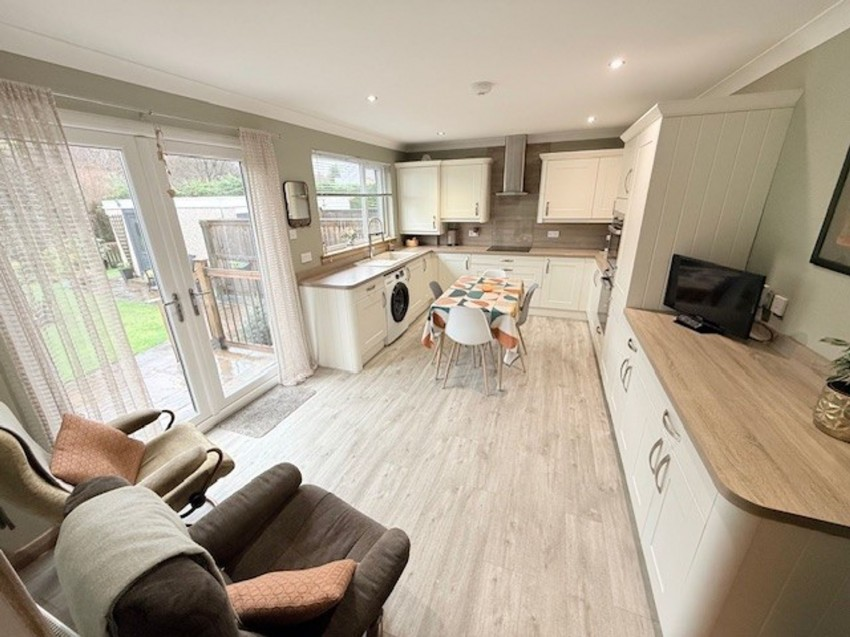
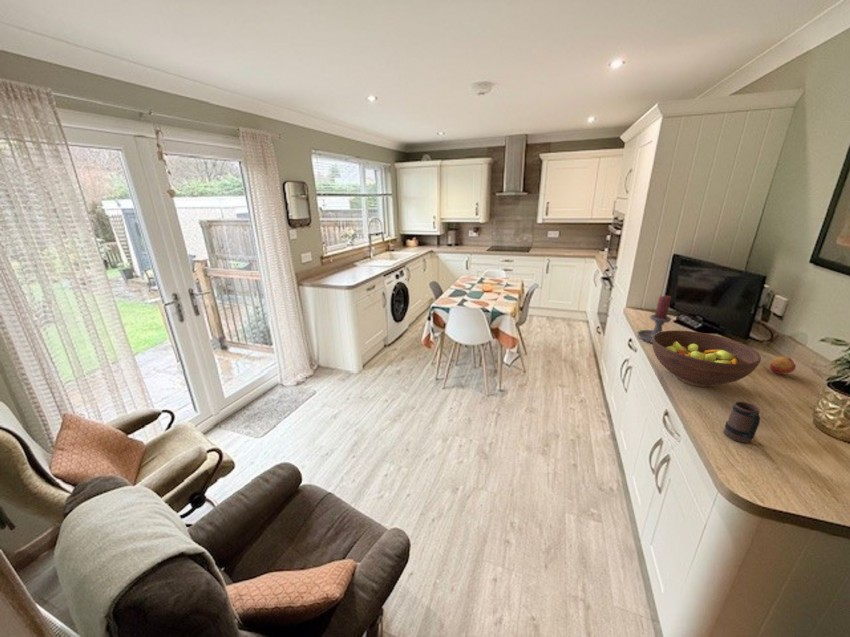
+ fruit bowl [651,329,762,388]
+ fruit [769,356,797,375]
+ candle holder [636,294,672,344]
+ mug [723,400,761,444]
